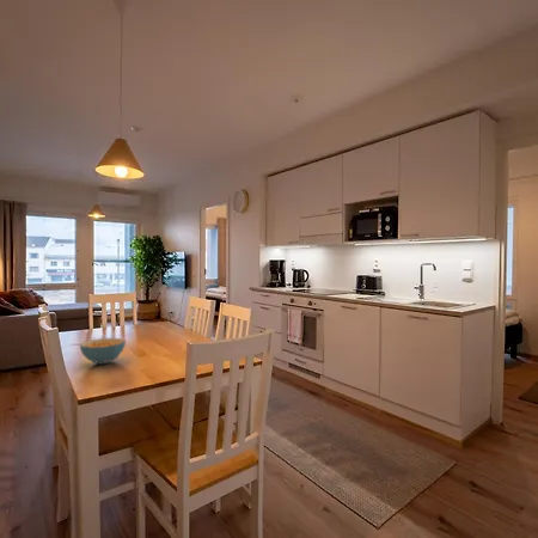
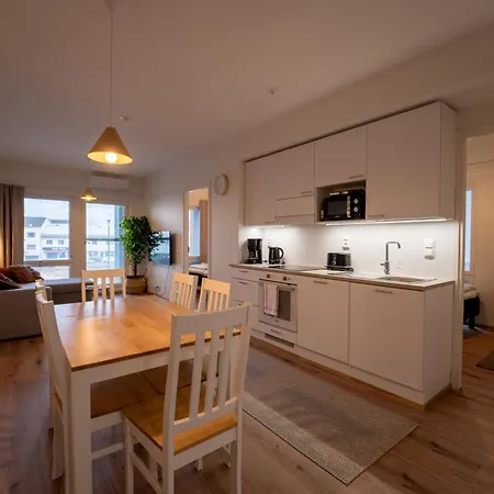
- cereal bowl [79,337,127,366]
